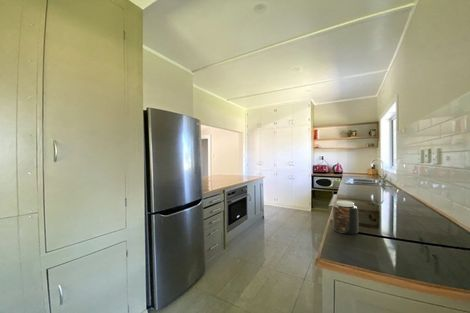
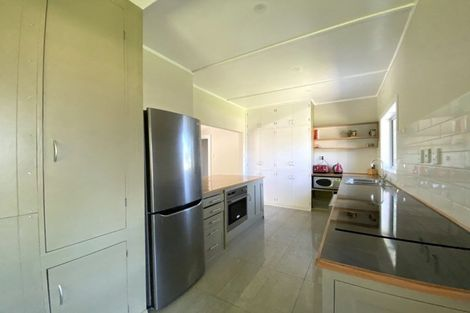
- jar [332,200,359,235]
